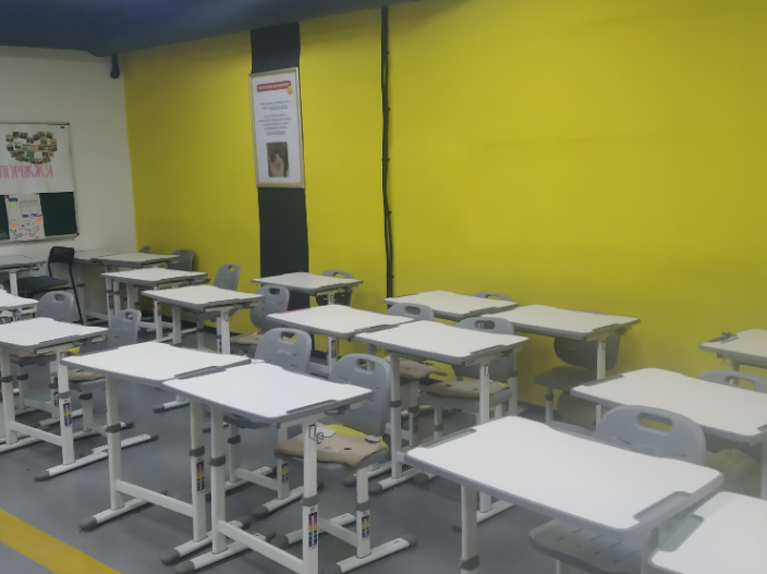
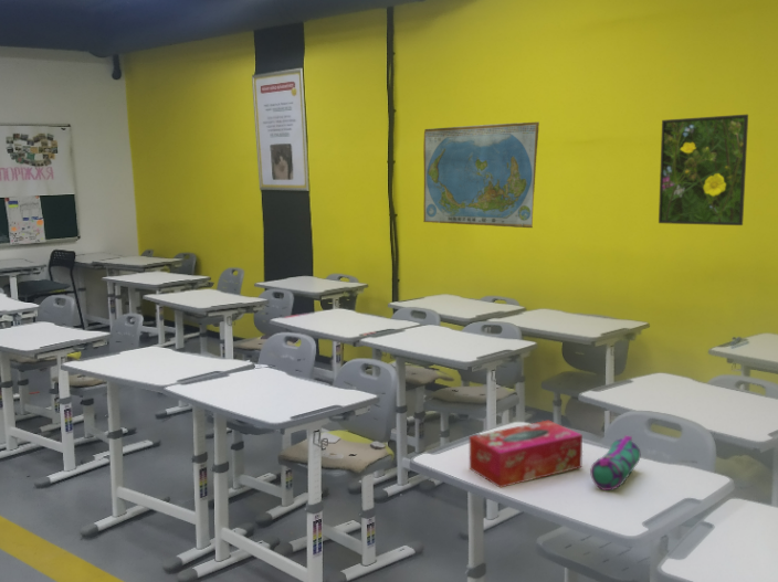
+ tissue box [469,420,584,489]
+ pencil case [589,435,641,491]
+ world map [422,120,540,229]
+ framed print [658,114,749,226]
